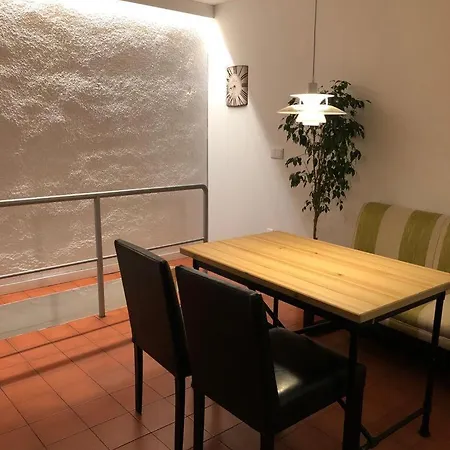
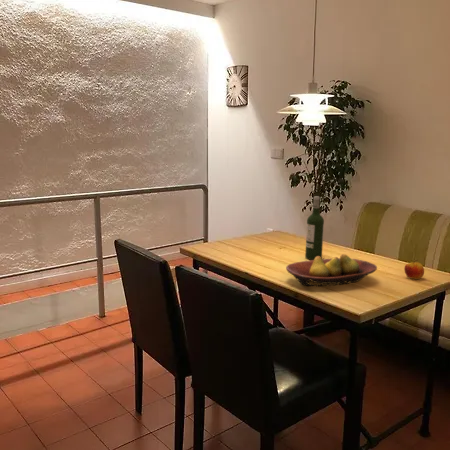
+ fruit bowl [285,253,378,287]
+ wine bottle [304,195,325,260]
+ apple [403,259,425,280]
